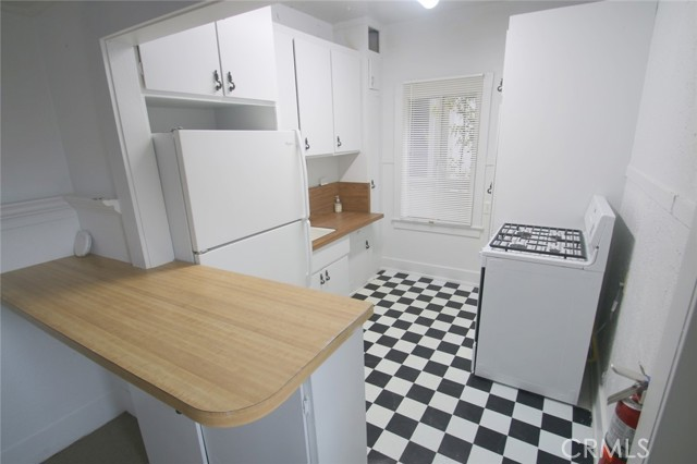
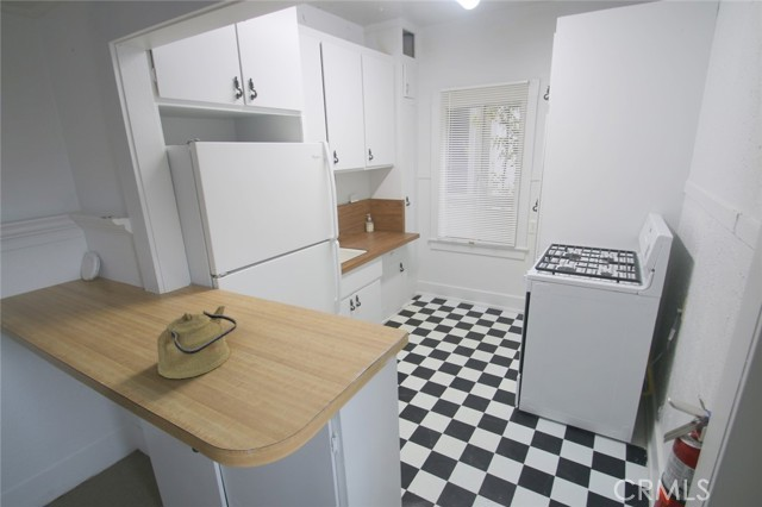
+ kettle [156,305,238,380]
